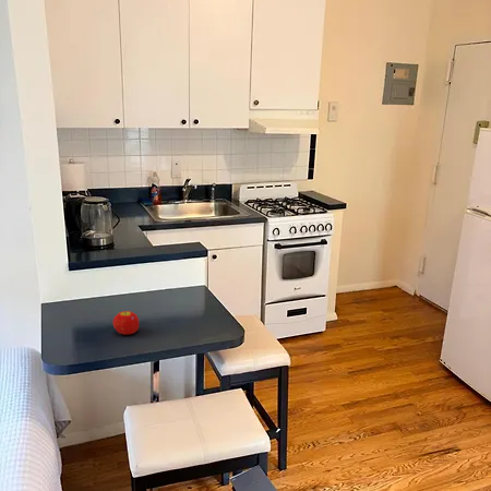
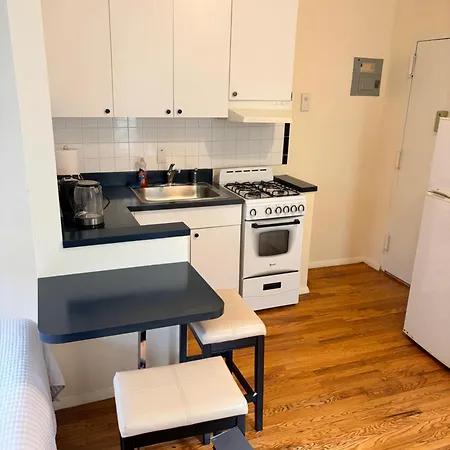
- fruit [112,310,140,336]
